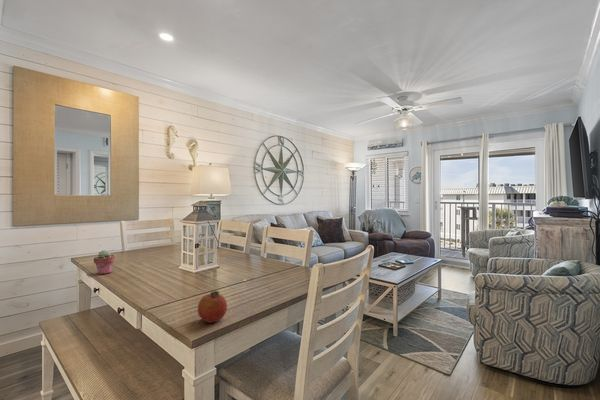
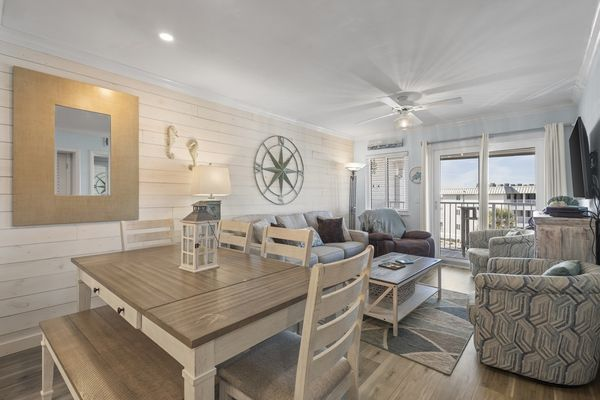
- potted succulent [93,249,116,275]
- fruit [197,290,228,324]
